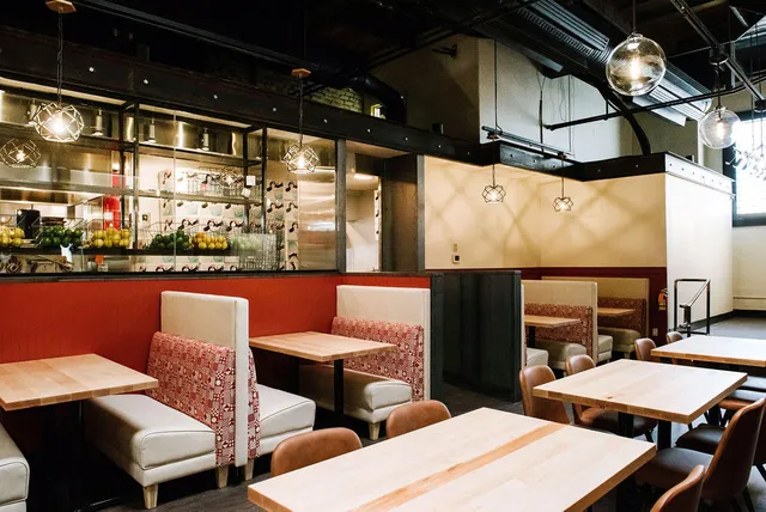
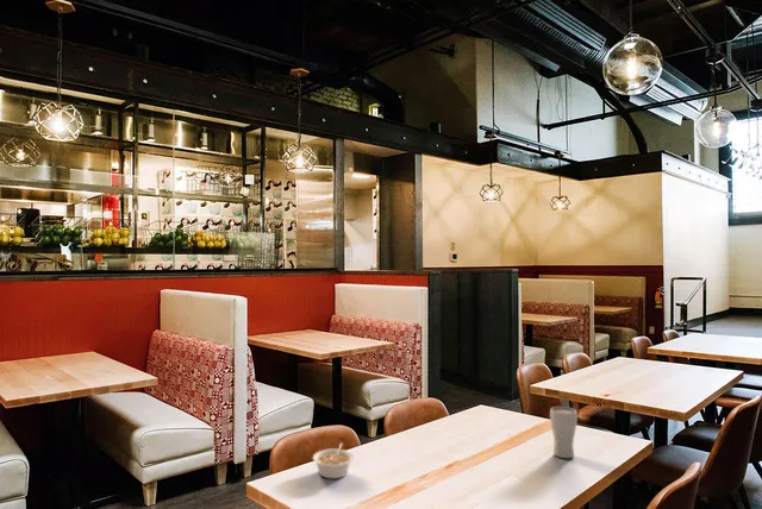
+ legume [312,441,355,479]
+ drinking glass [549,406,579,459]
